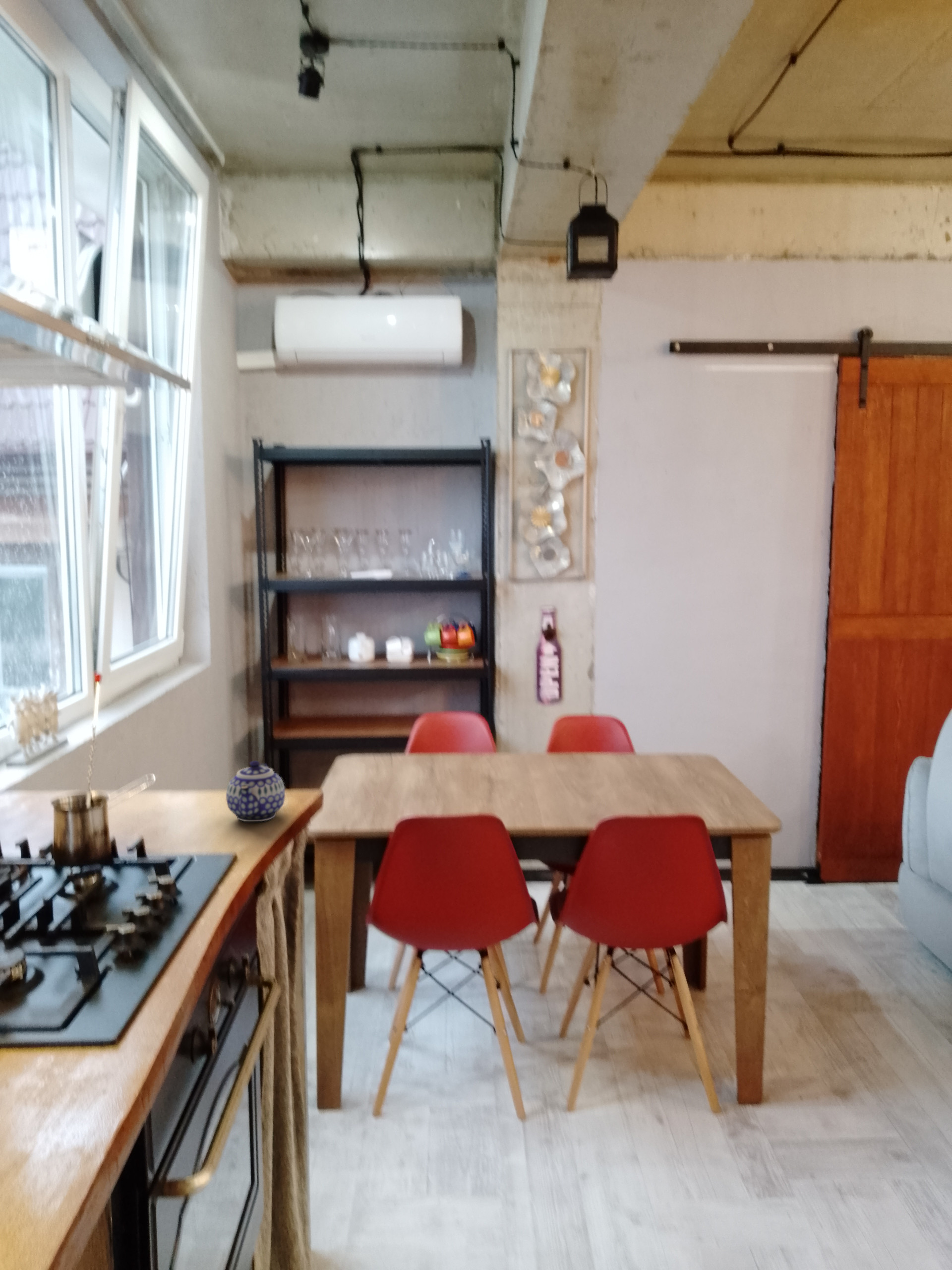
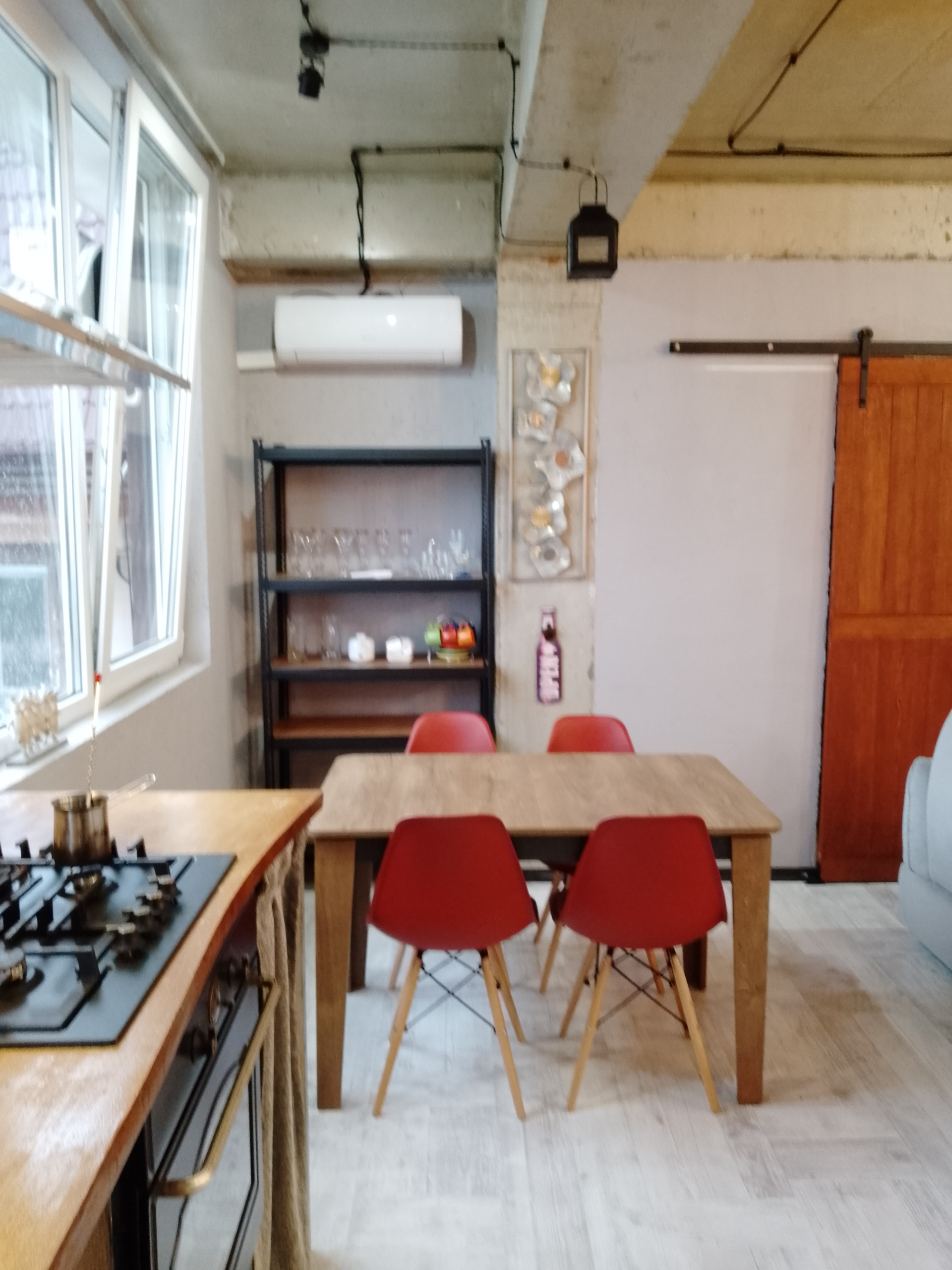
- teapot [226,760,286,822]
